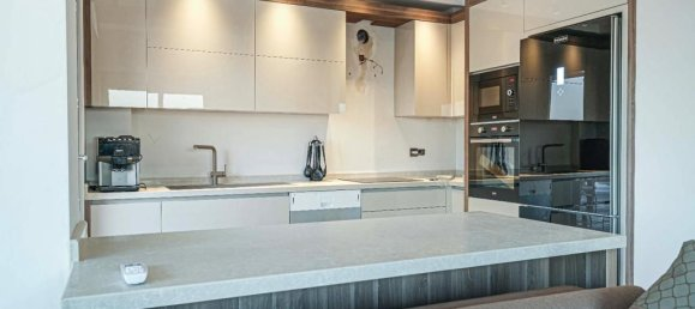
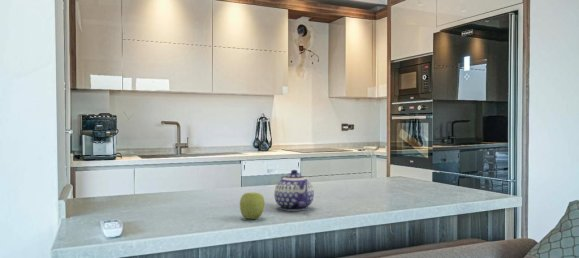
+ apple [239,192,266,220]
+ teapot [273,169,315,212]
